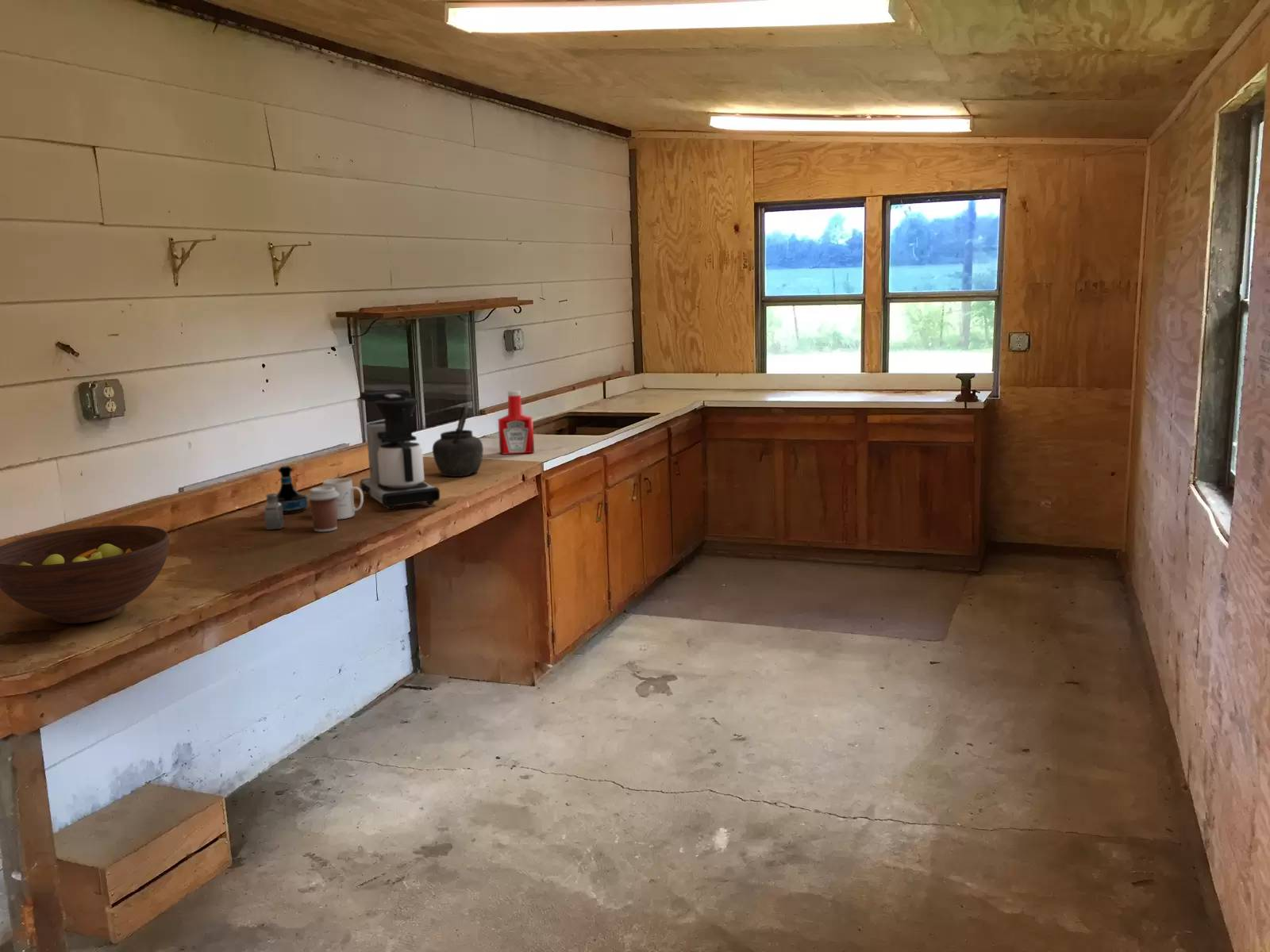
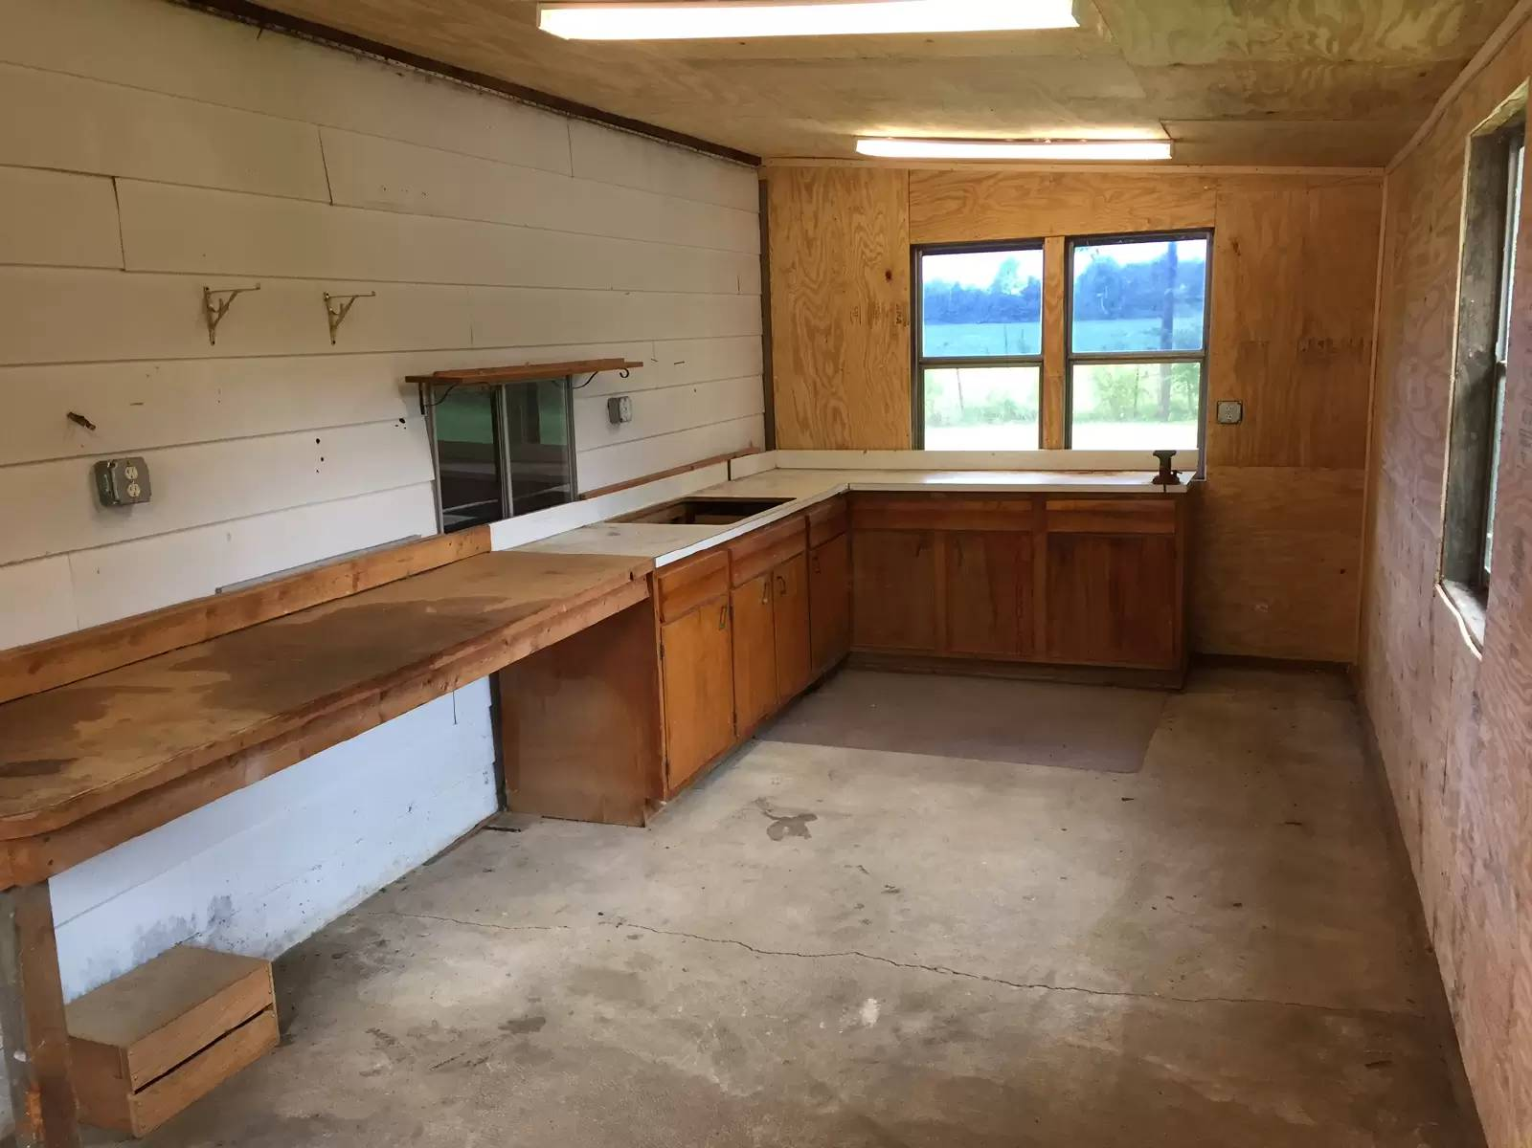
- coffee maker [357,389,441,510]
- fruit bowl [0,524,170,624]
- soap bottle [498,390,535,455]
- saltshaker [264,493,284,531]
- kettle [432,405,484,478]
- tequila bottle [276,465,309,515]
- coffee cup [306,486,339,532]
- mug [322,478,364,520]
